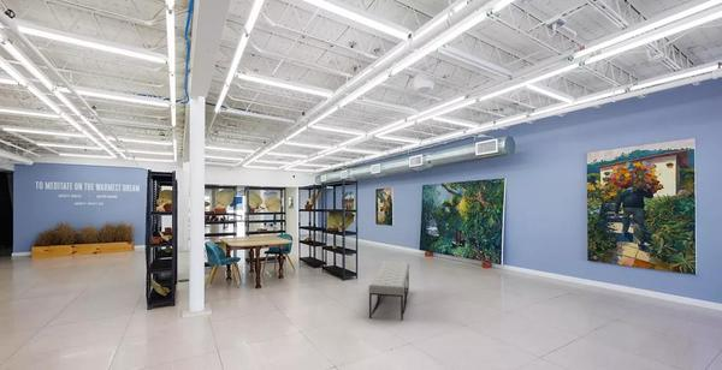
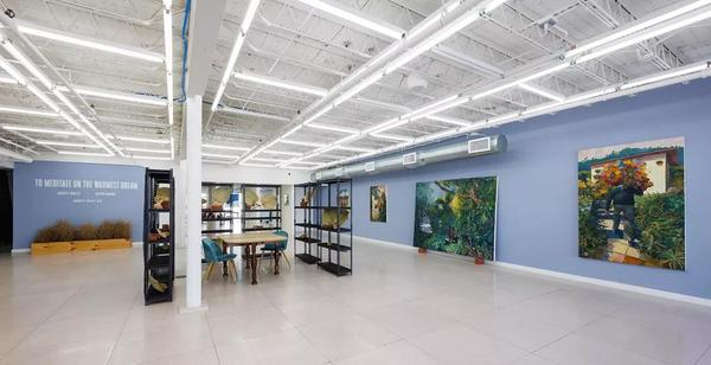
- bench [367,259,410,322]
